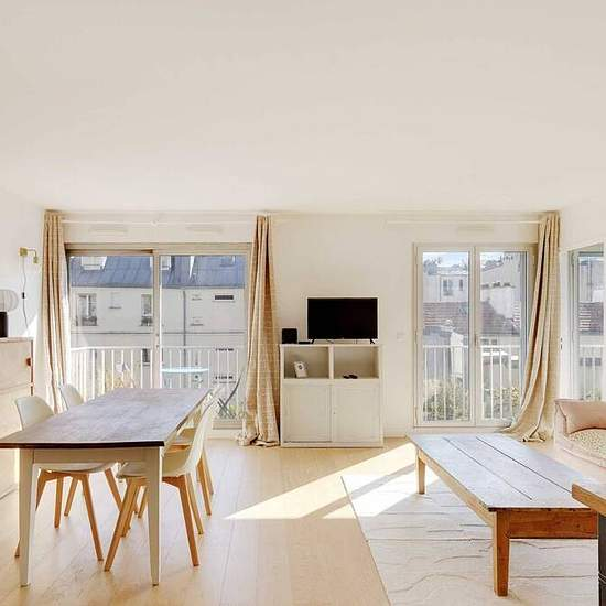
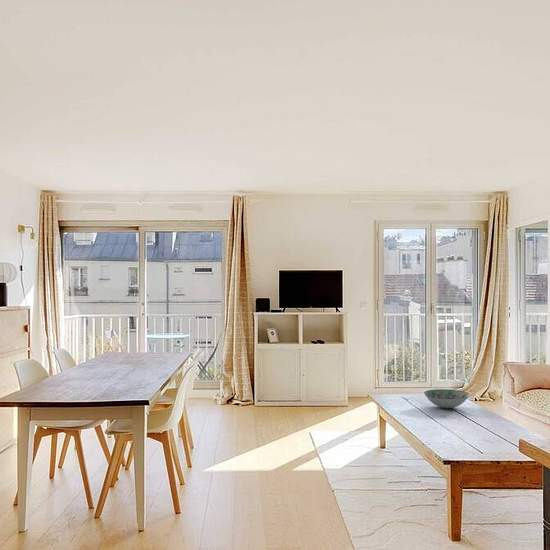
+ decorative bowl [423,388,470,409]
